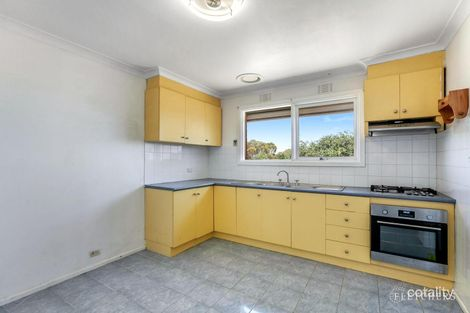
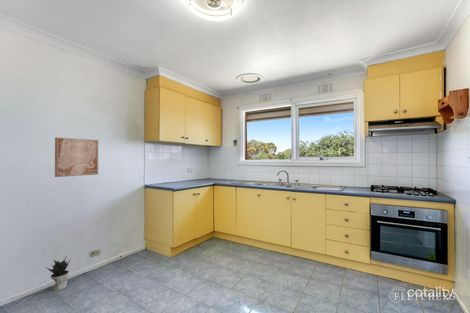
+ potted plant [46,254,72,292]
+ wall art [54,137,99,178]
